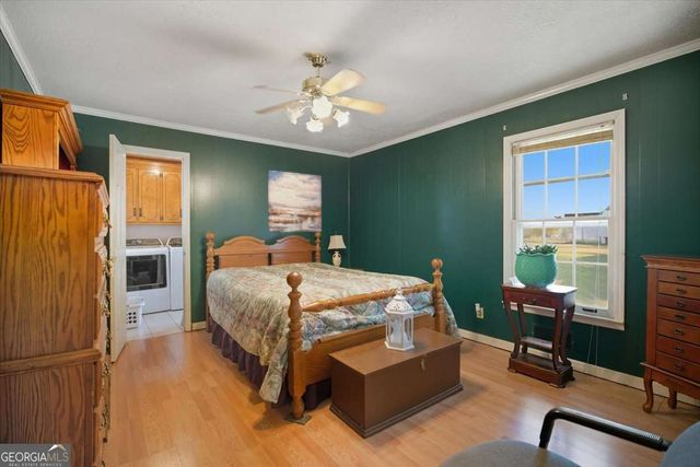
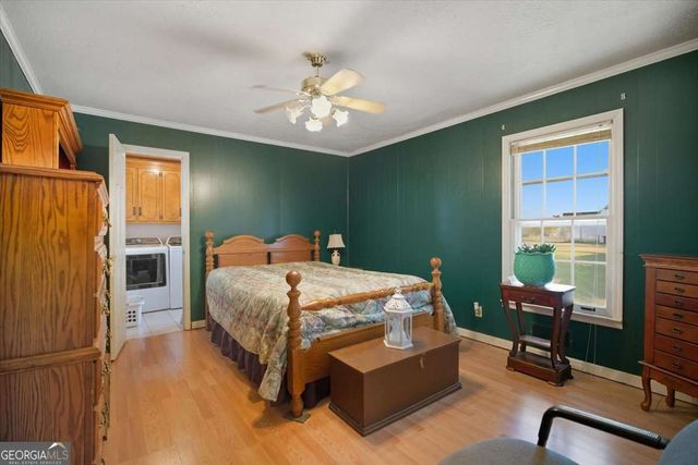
- wall art [267,170,323,233]
